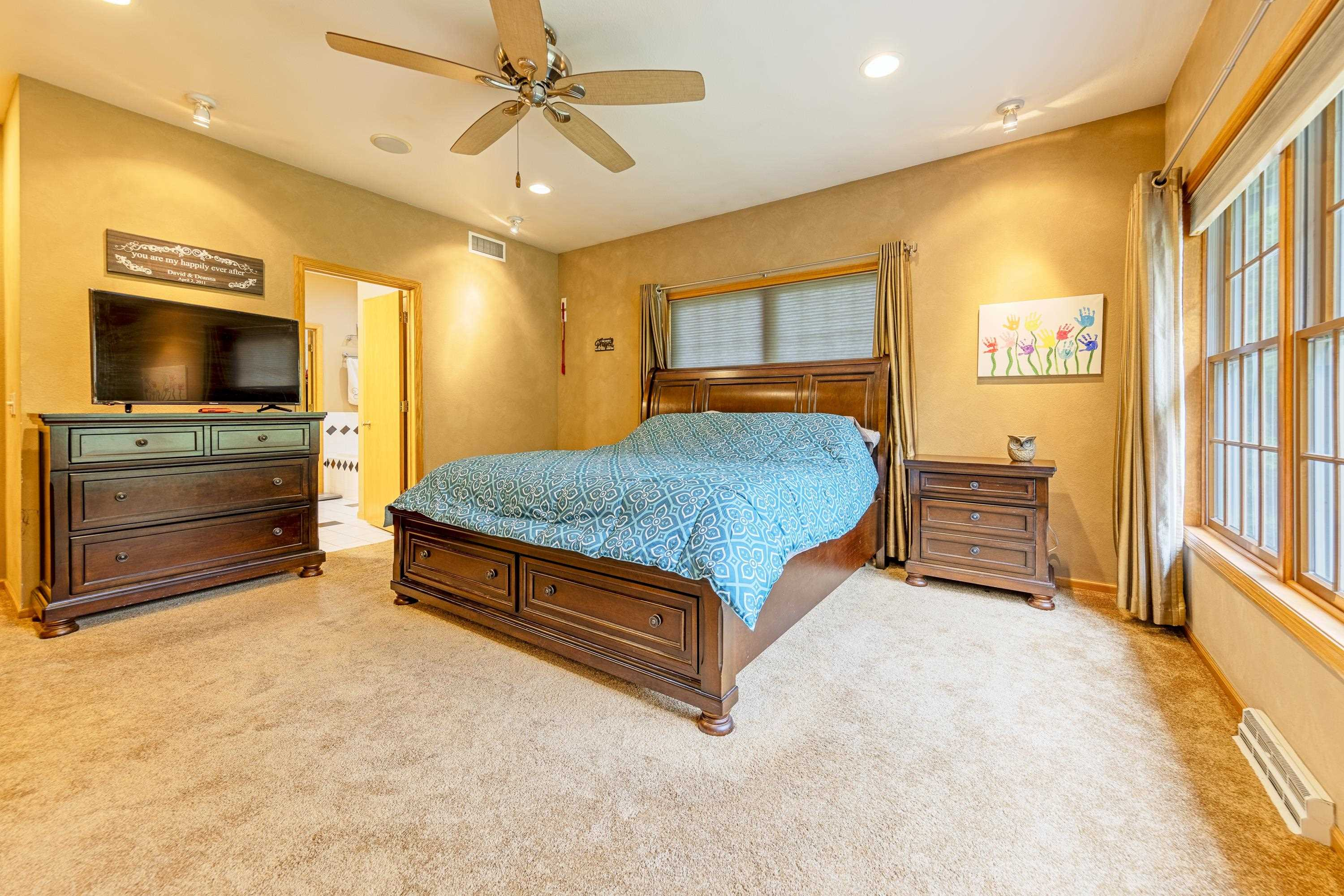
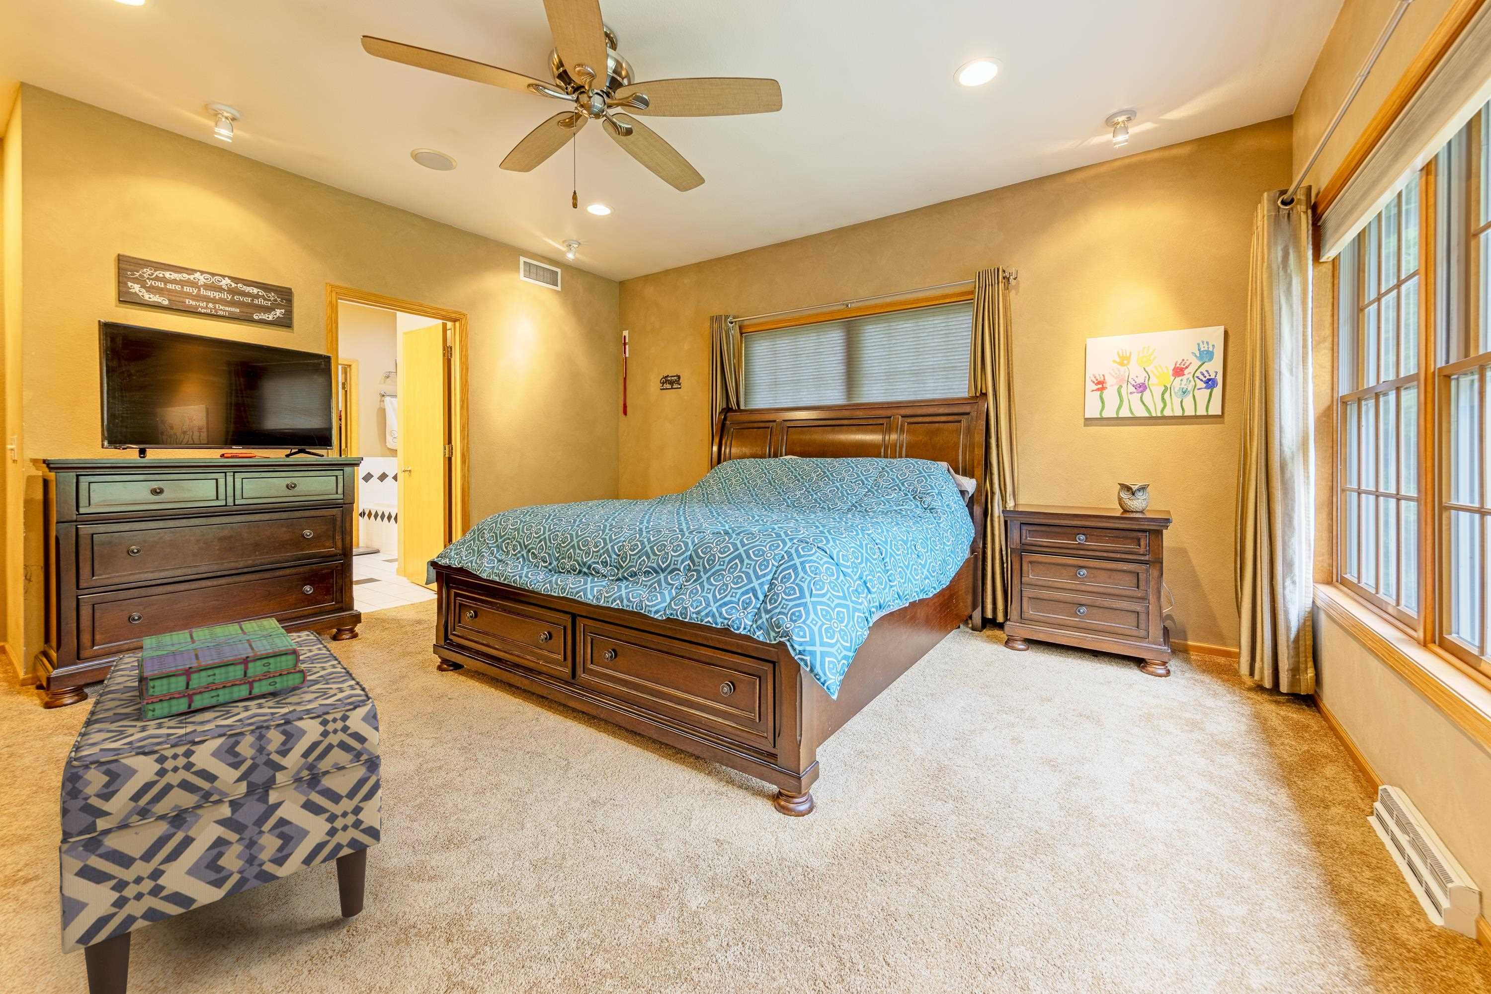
+ stack of books [138,618,307,722]
+ bench [58,630,383,994]
